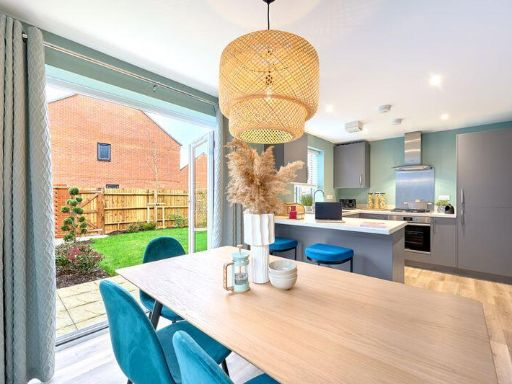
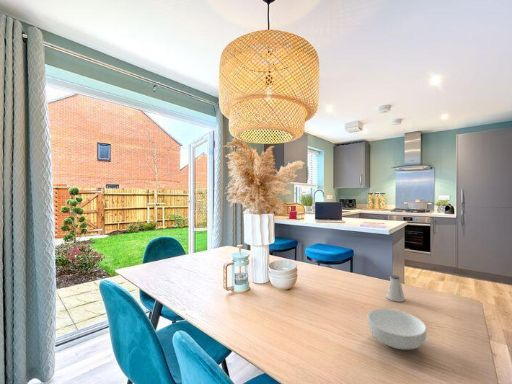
+ saltshaker [386,274,406,303]
+ cereal bowl [366,308,427,350]
